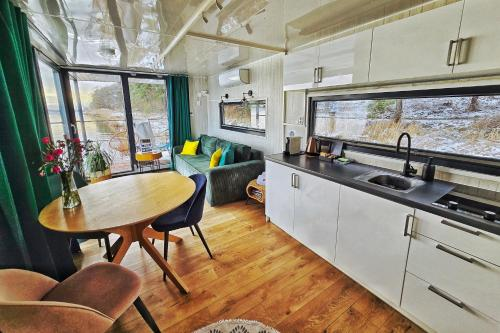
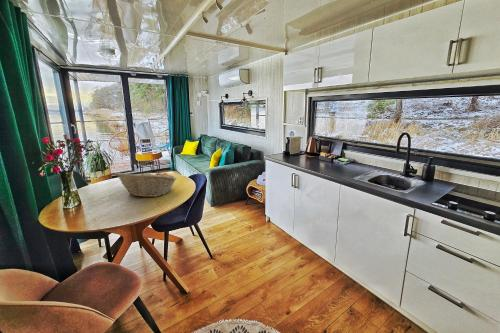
+ fruit basket [114,171,178,198]
